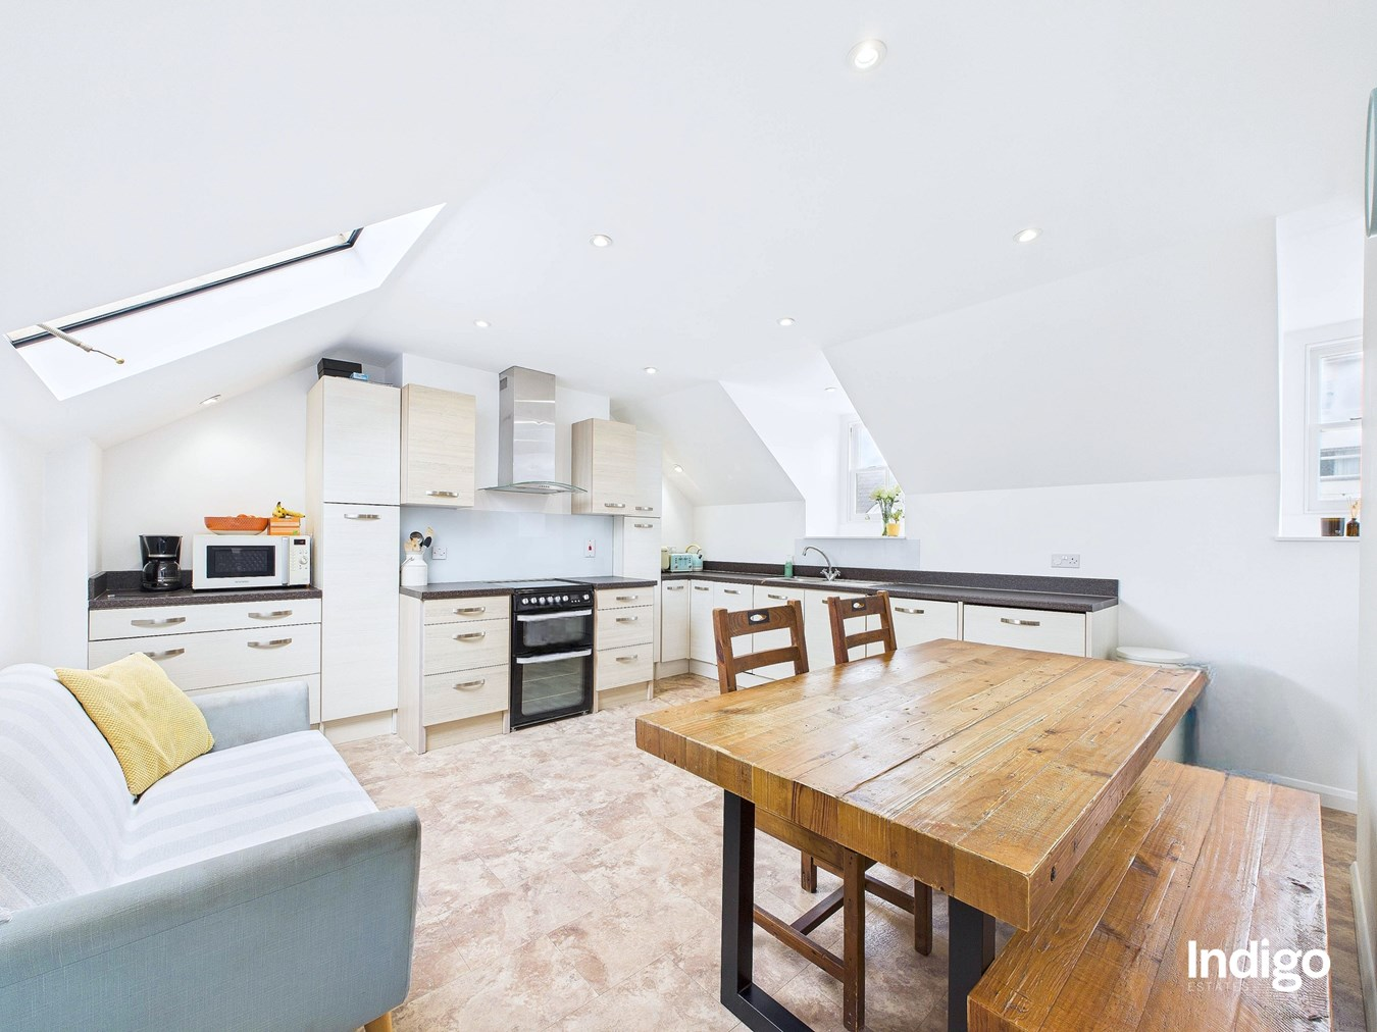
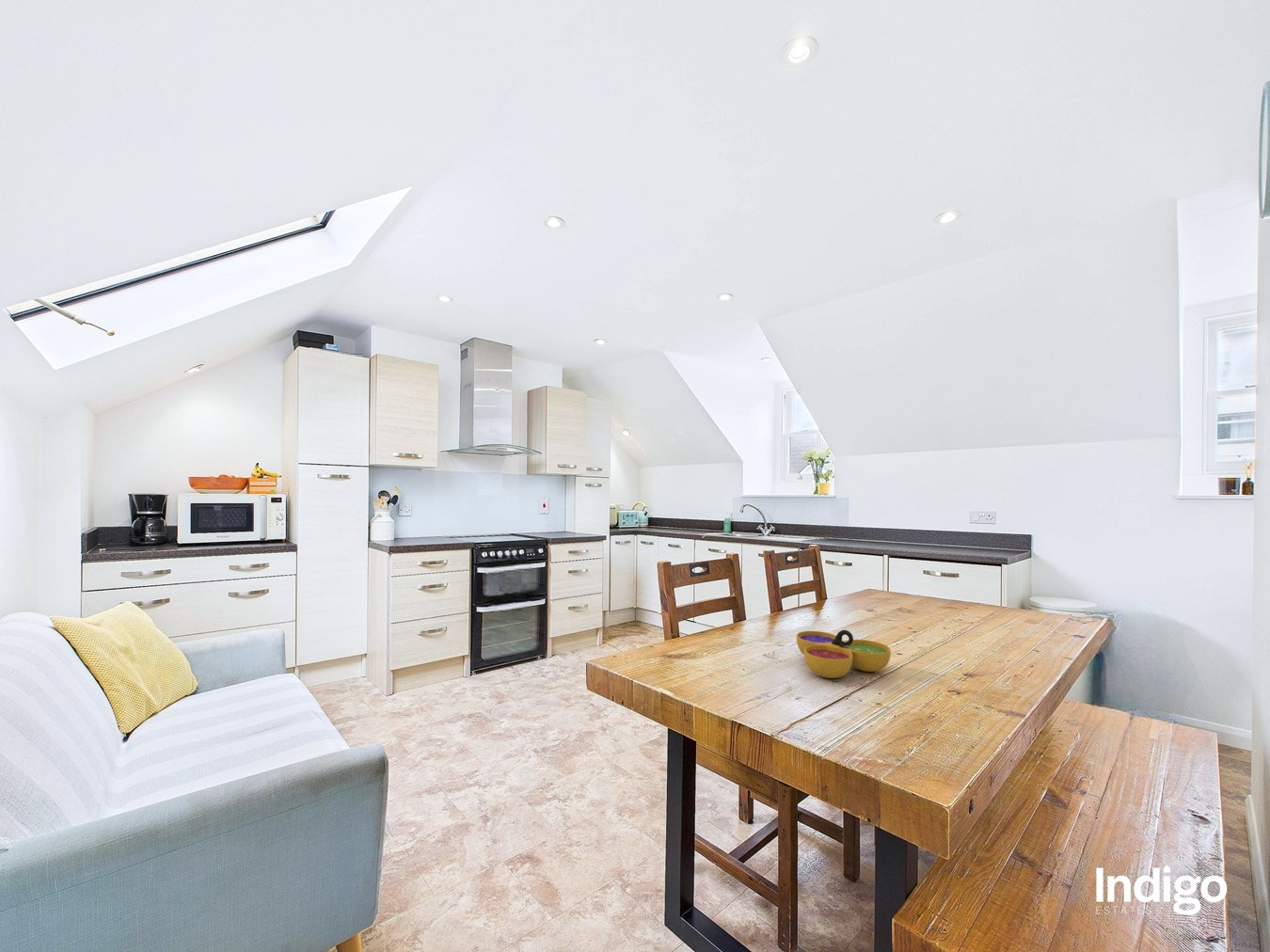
+ decorative bowl [796,629,892,679]
